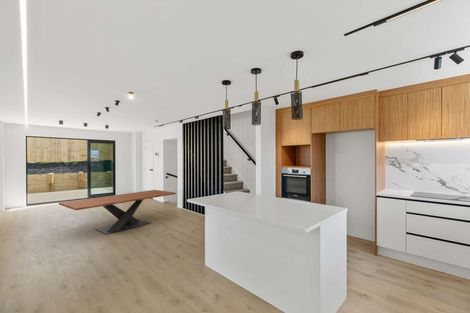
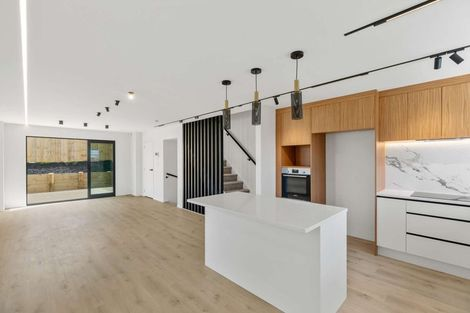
- dining table [58,189,177,235]
